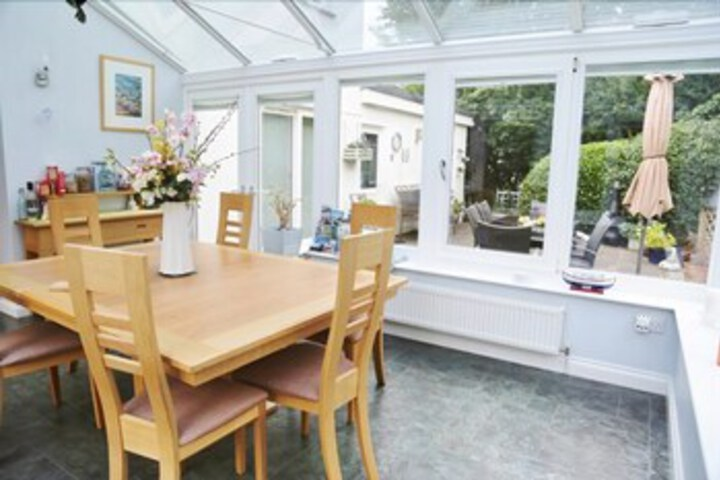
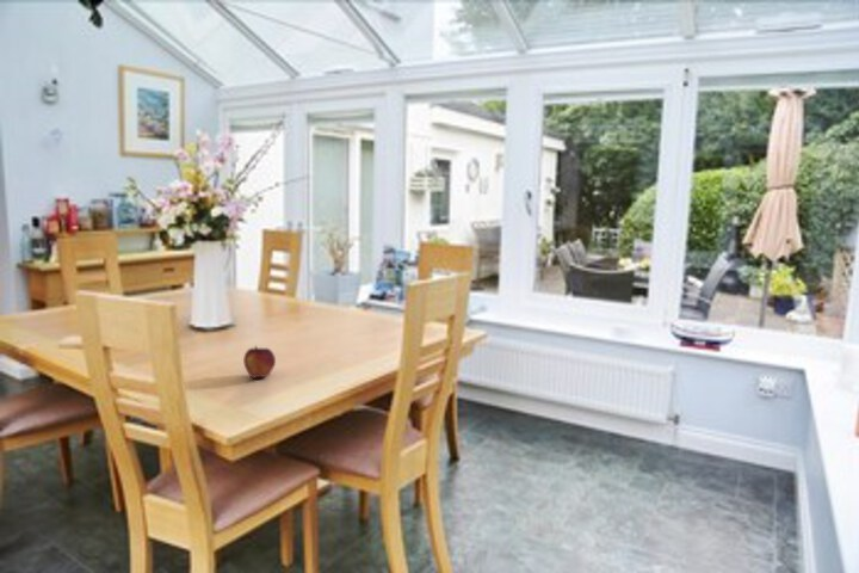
+ fruit [242,345,277,380]
